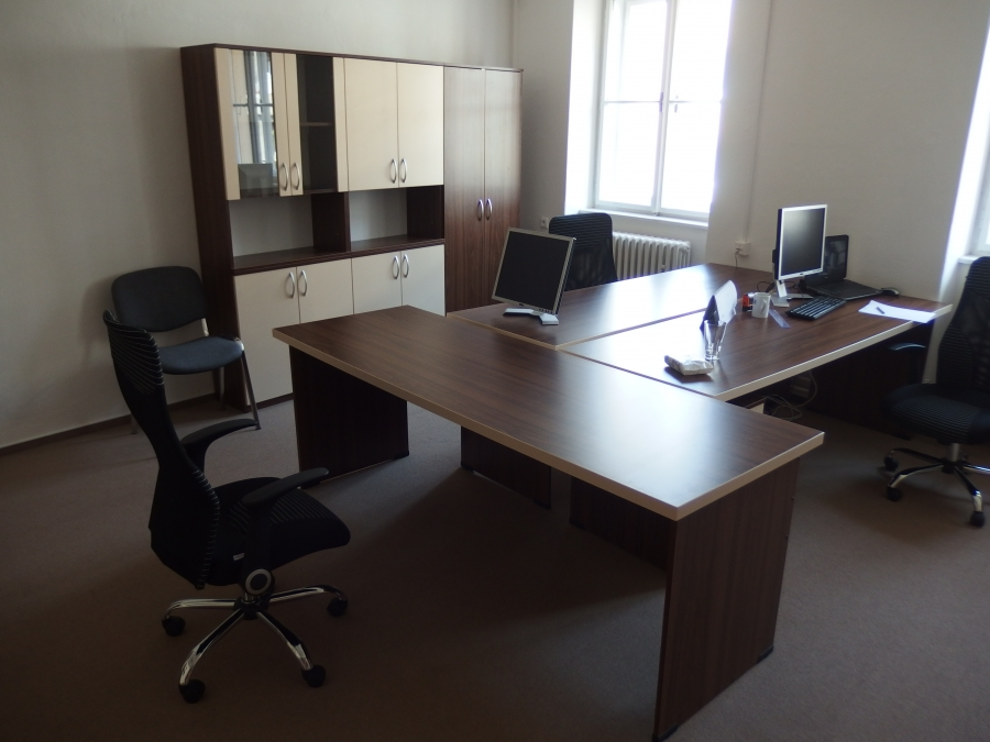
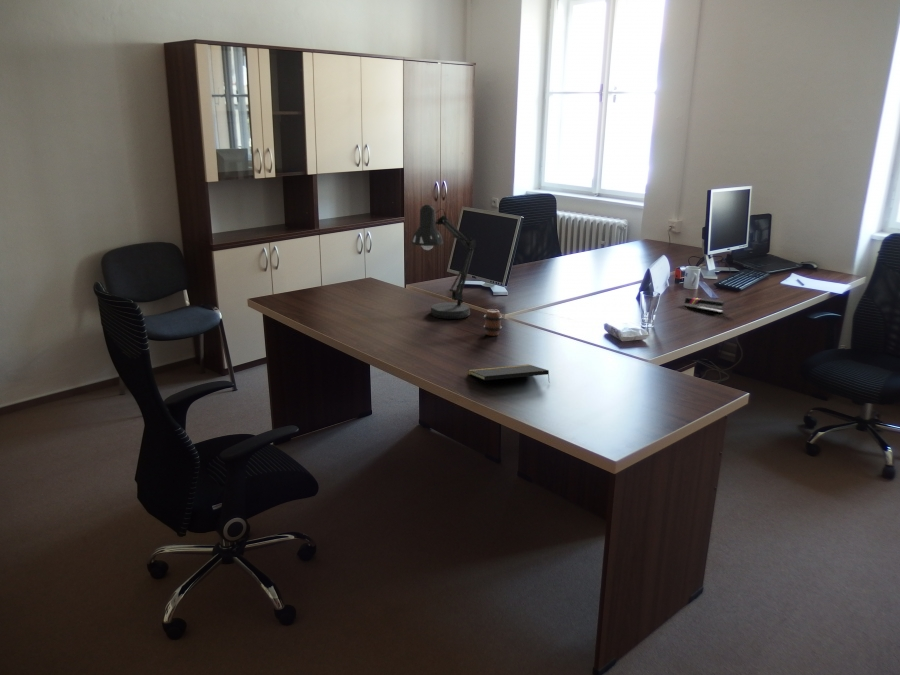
+ notepad [467,364,550,384]
+ desk lamp [410,204,478,320]
+ stapler [683,296,725,314]
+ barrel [483,308,503,337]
